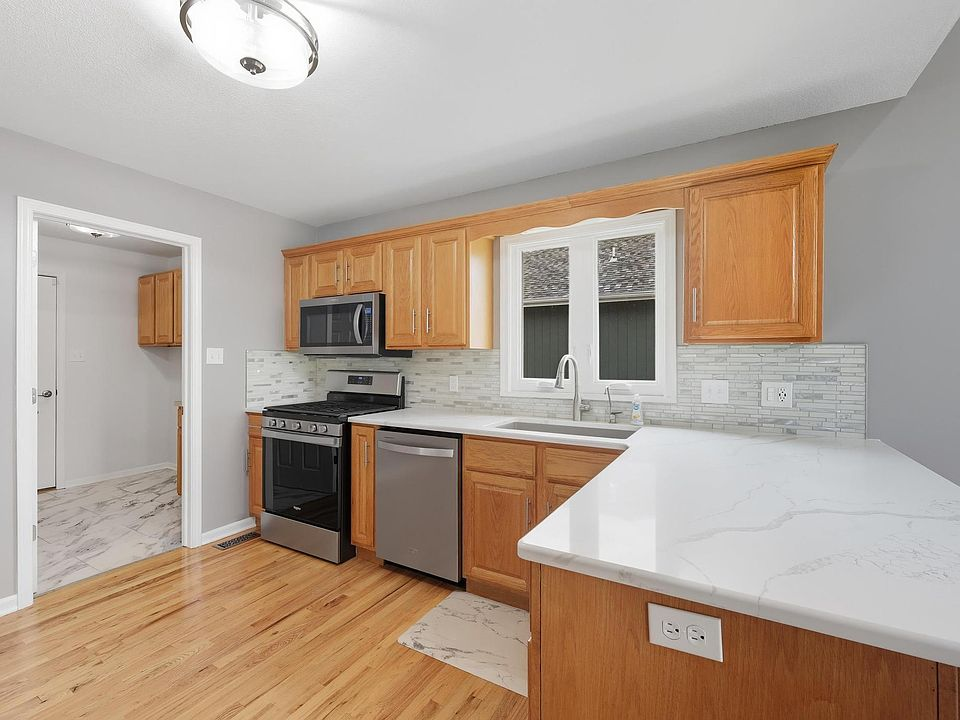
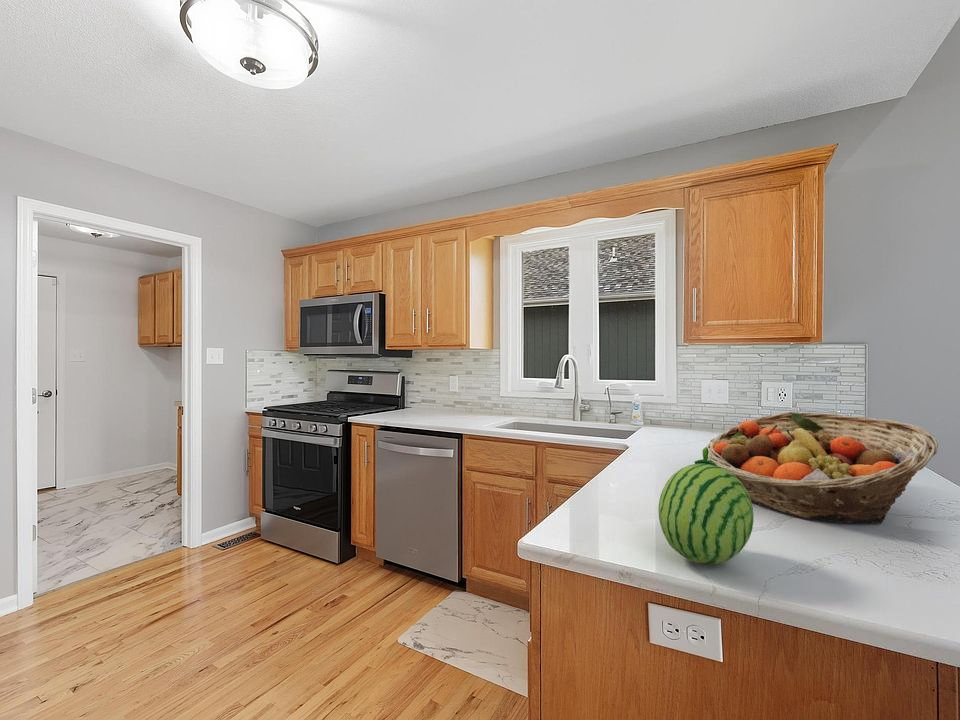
+ fruit basket [706,411,939,525]
+ fruit [657,446,755,565]
